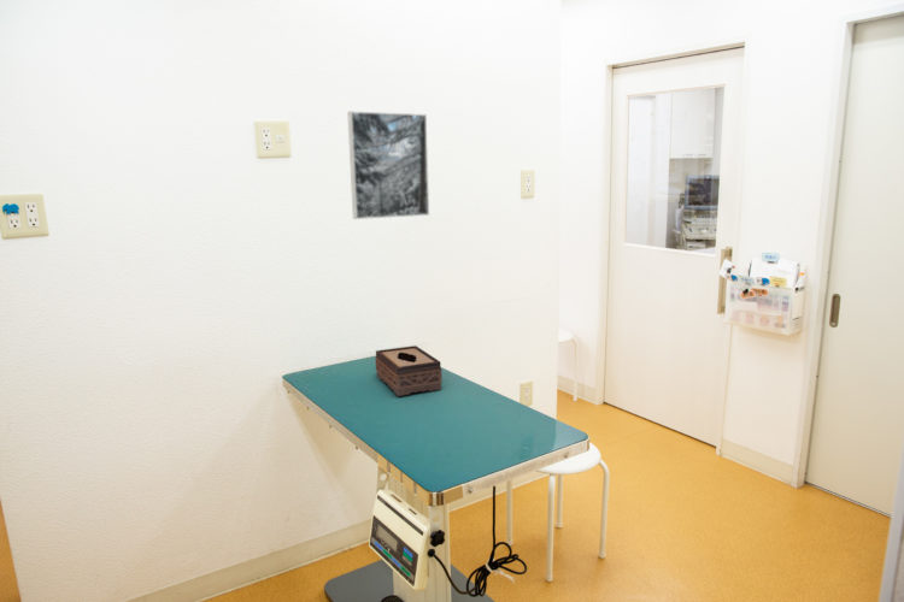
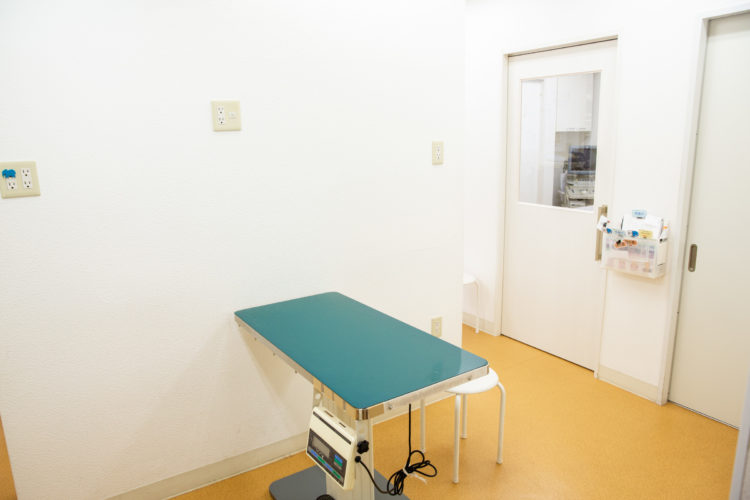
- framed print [346,110,430,220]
- tissue box [374,344,444,397]
